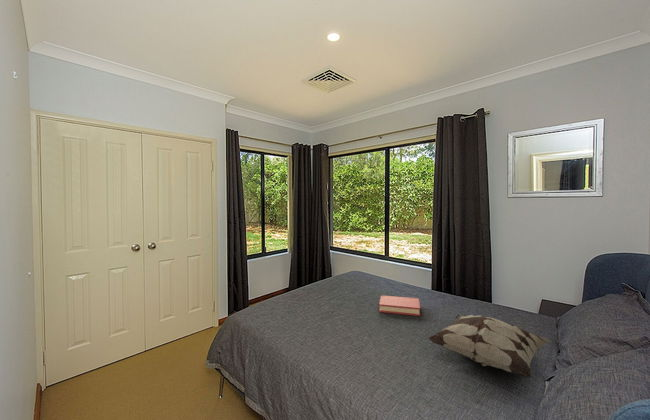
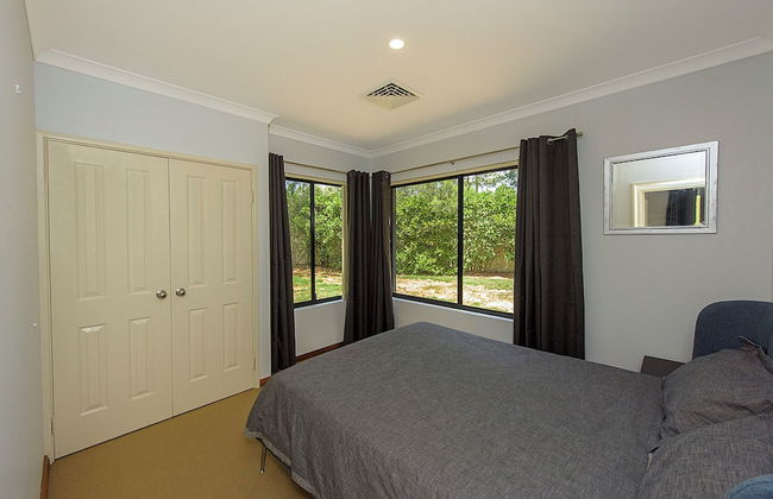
- decorative pillow [427,314,551,379]
- hardback book [378,294,421,317]
